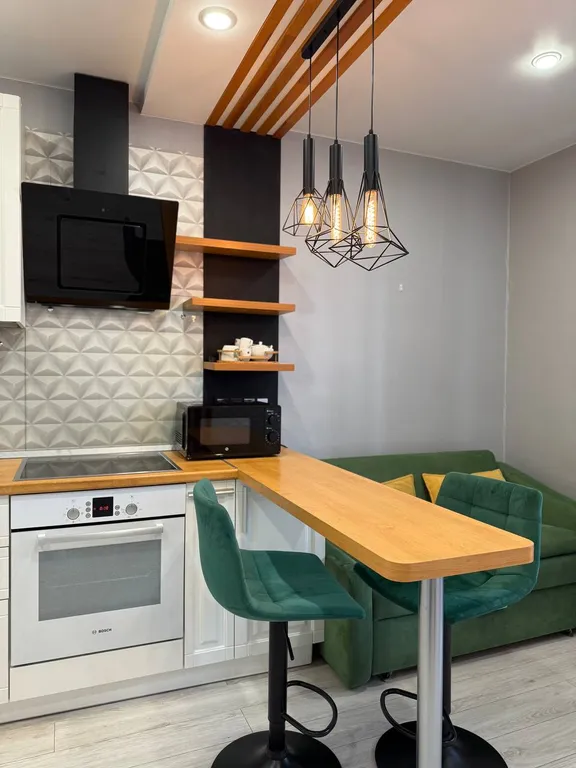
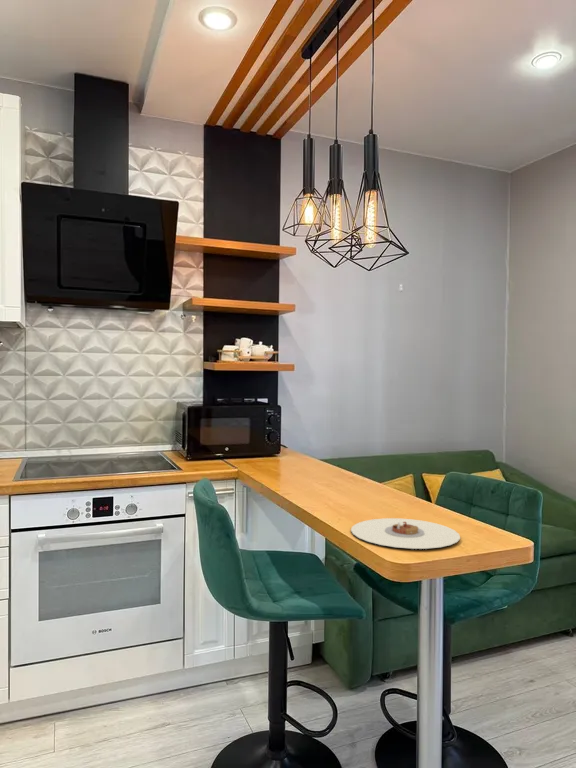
+ plate [350,517,461,550]
